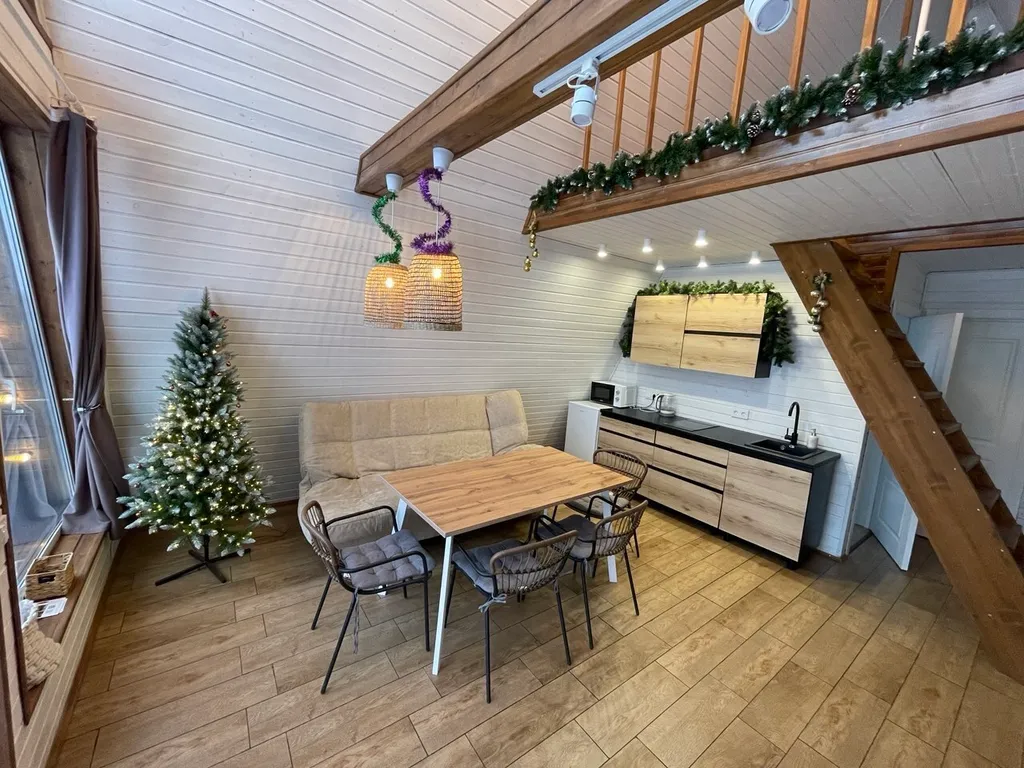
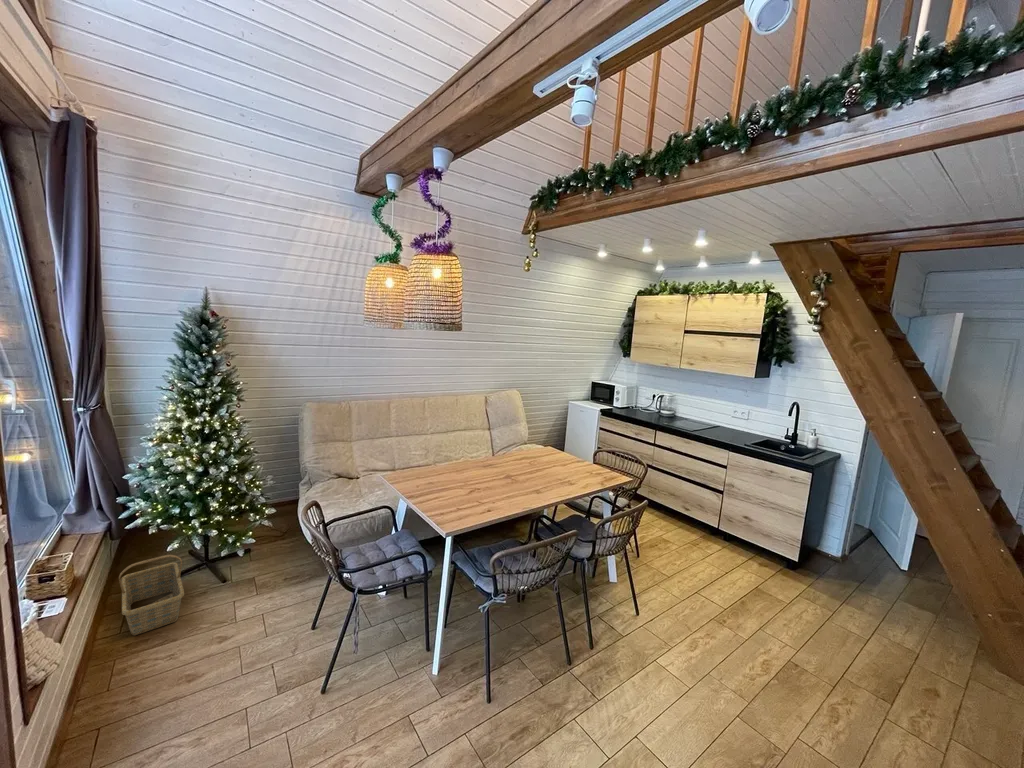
+ basket [118,554,185,636]
